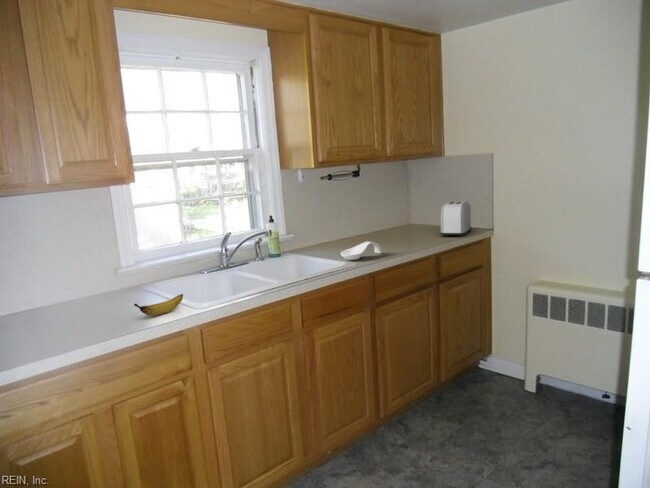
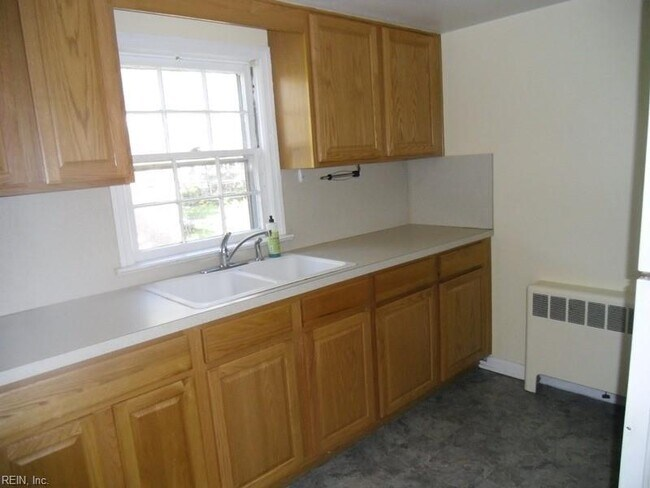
- spoon rest [340,241,382,261]
- toaster [439,200,472,238]
- banana [133,293,184,317]
